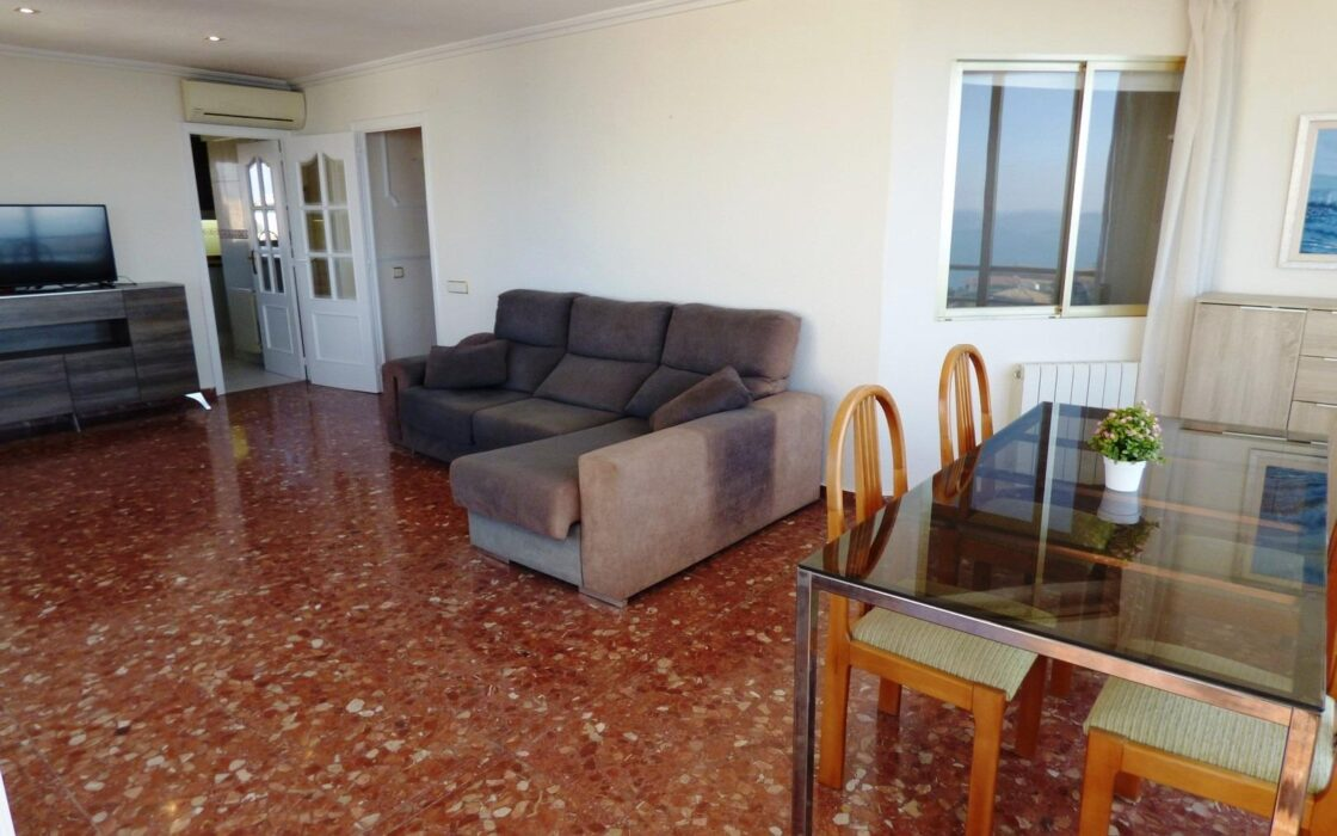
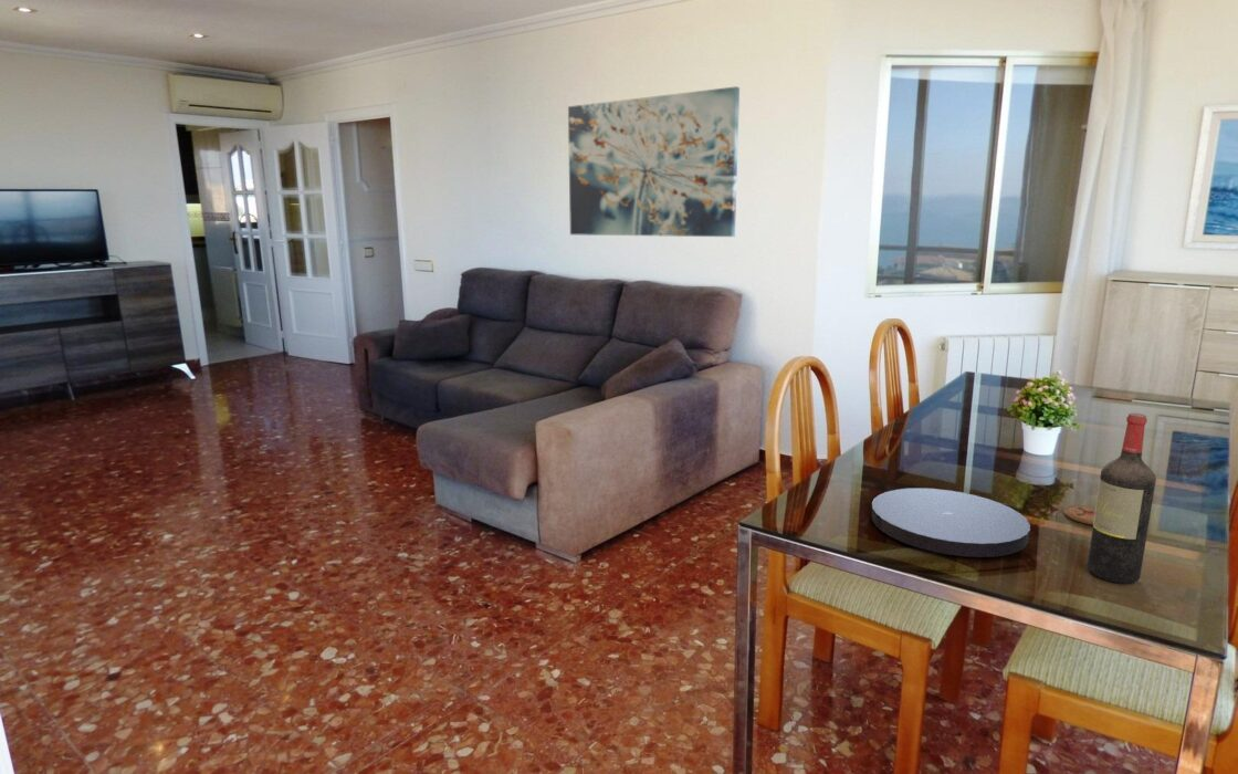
+ wall art [567,85,741,238]
+ wine bottle [1087,412,1157,585]
+ plate [871,487,1031,558]
+ coaster [1062,504,1095,526]
